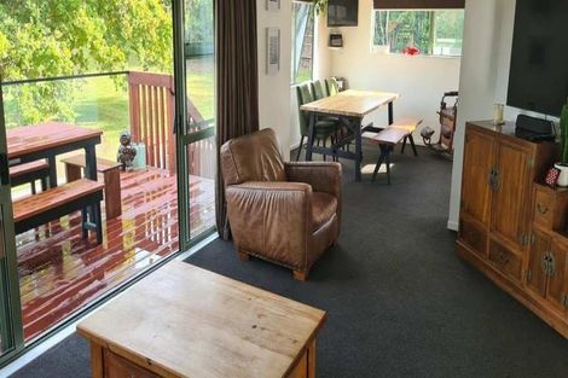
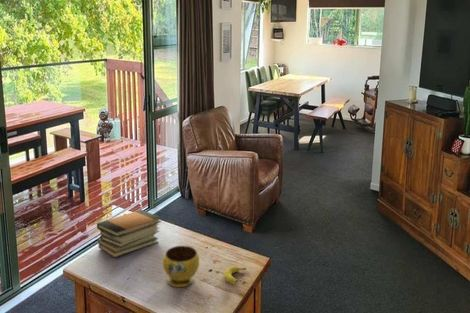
+ bowl [162,245,200,288]
+ fruit [223,266,247,285]
+ book stack [96,209,162,259]
